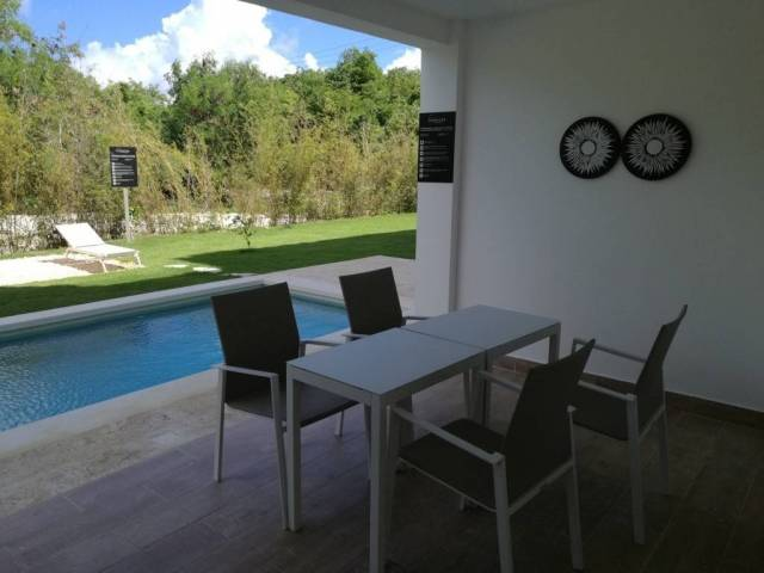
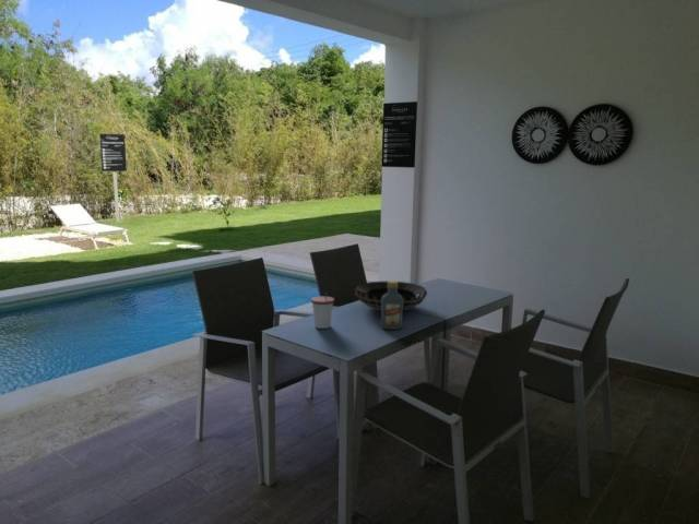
+ decorative bowl [354,281,428,311]
+ vodka [380,279,404,331]
+ cup [310,291,335,330]
